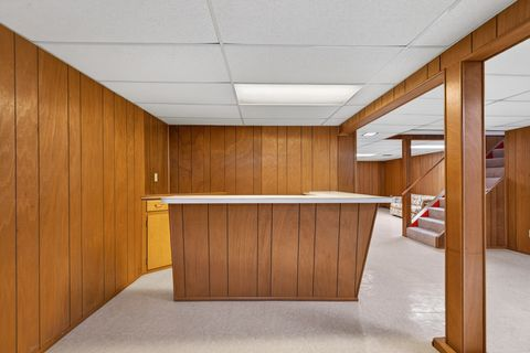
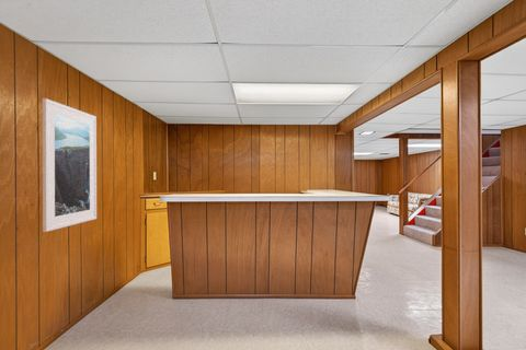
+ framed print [42,97,98,233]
